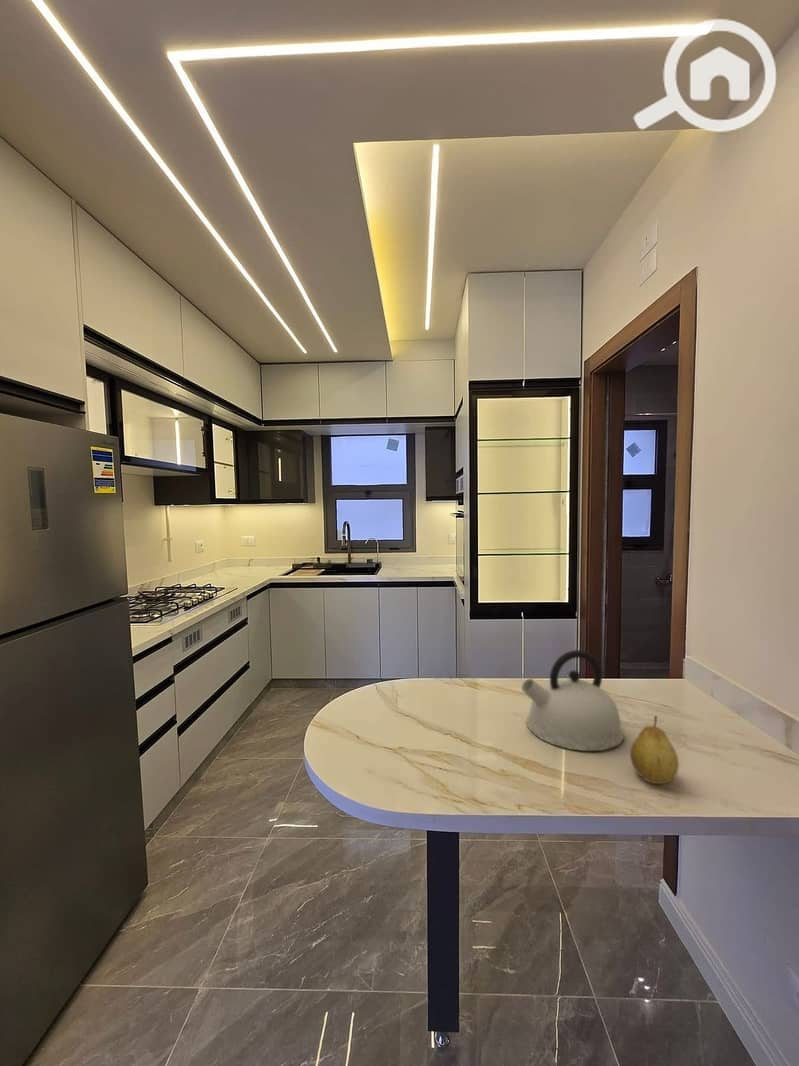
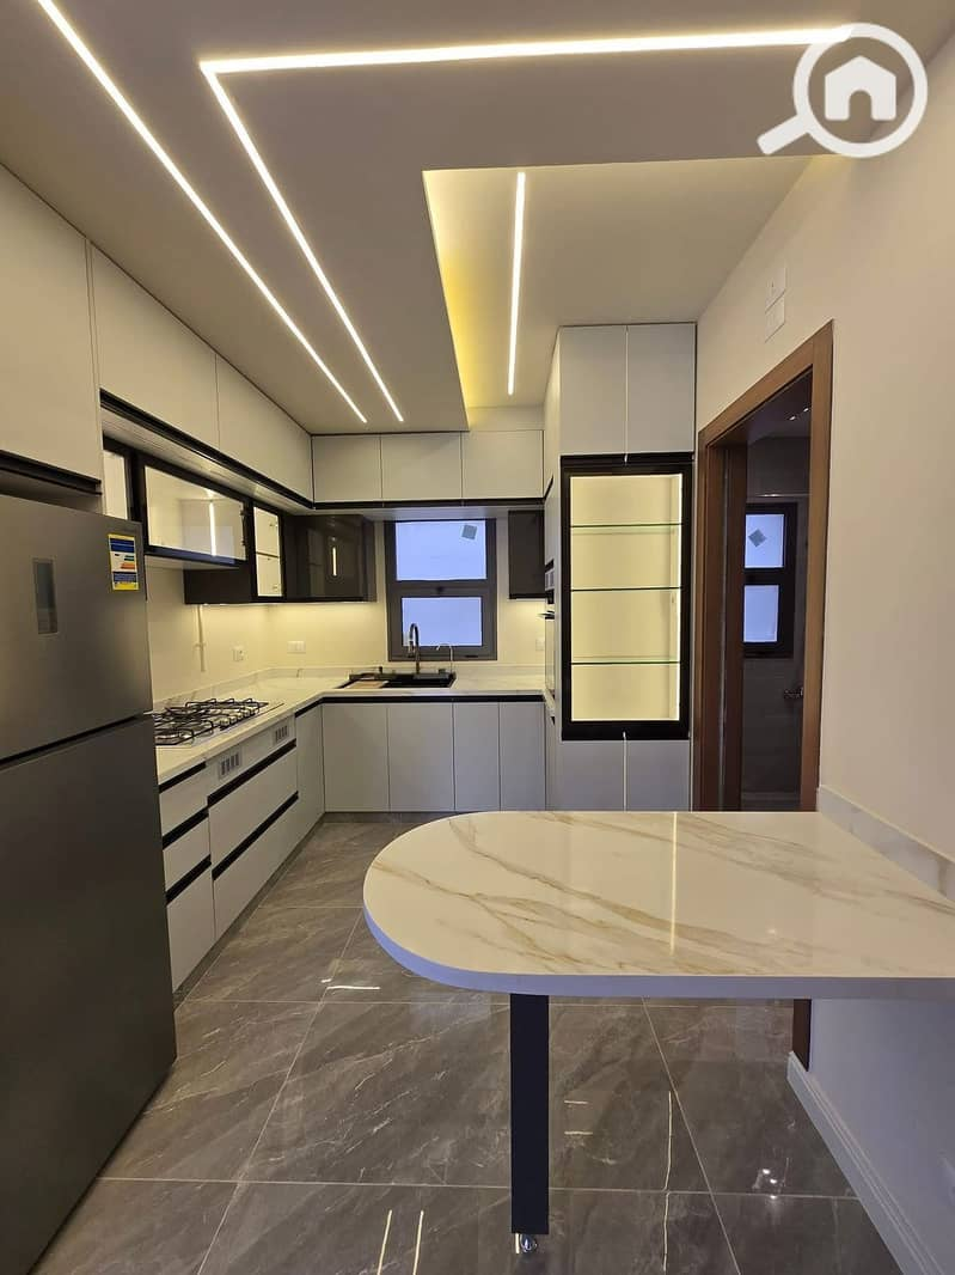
- kettle [521,649,625,752]
- fruit [629,715,680,785]
